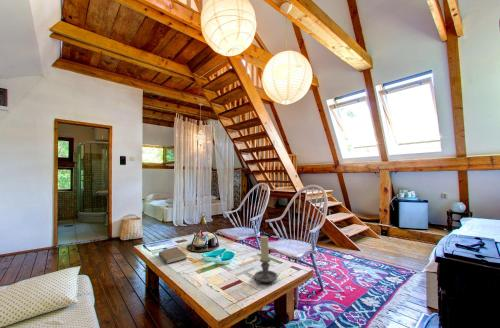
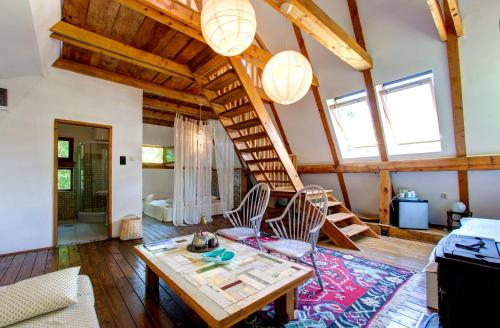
- book [158,247,188,265]
- candle holder [253,235,278,286]
